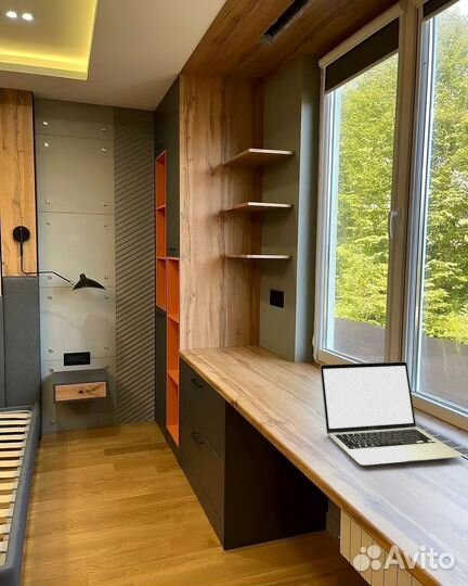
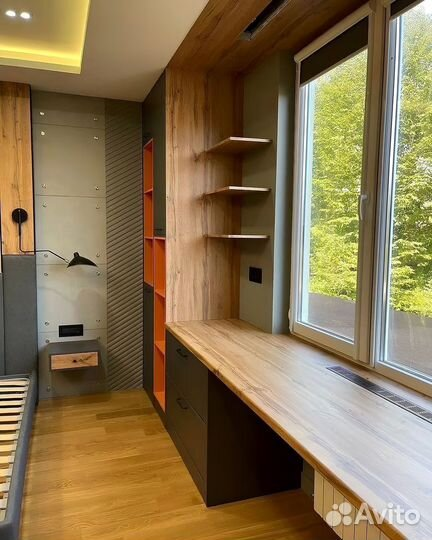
- laptop [320,360,463,467]
